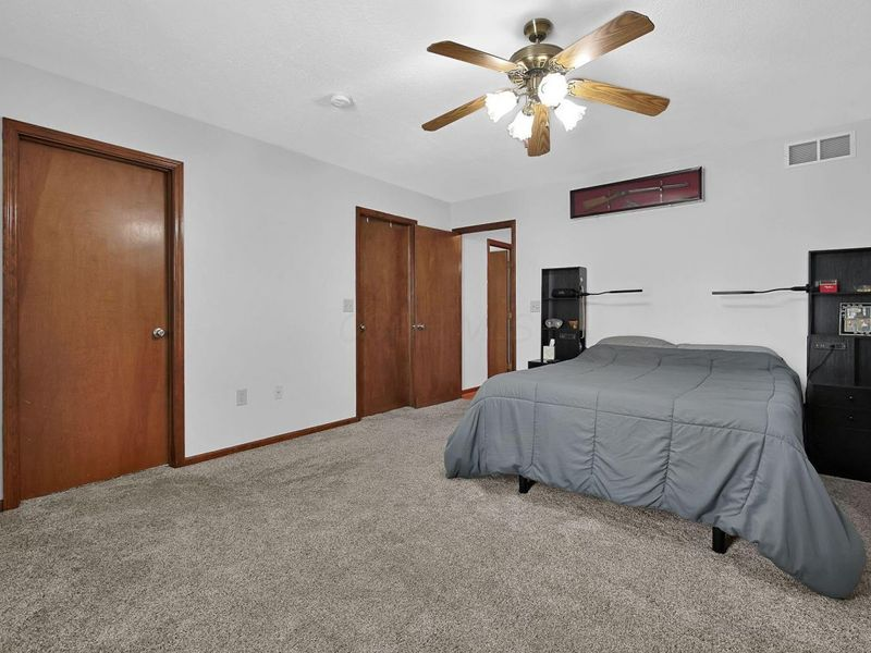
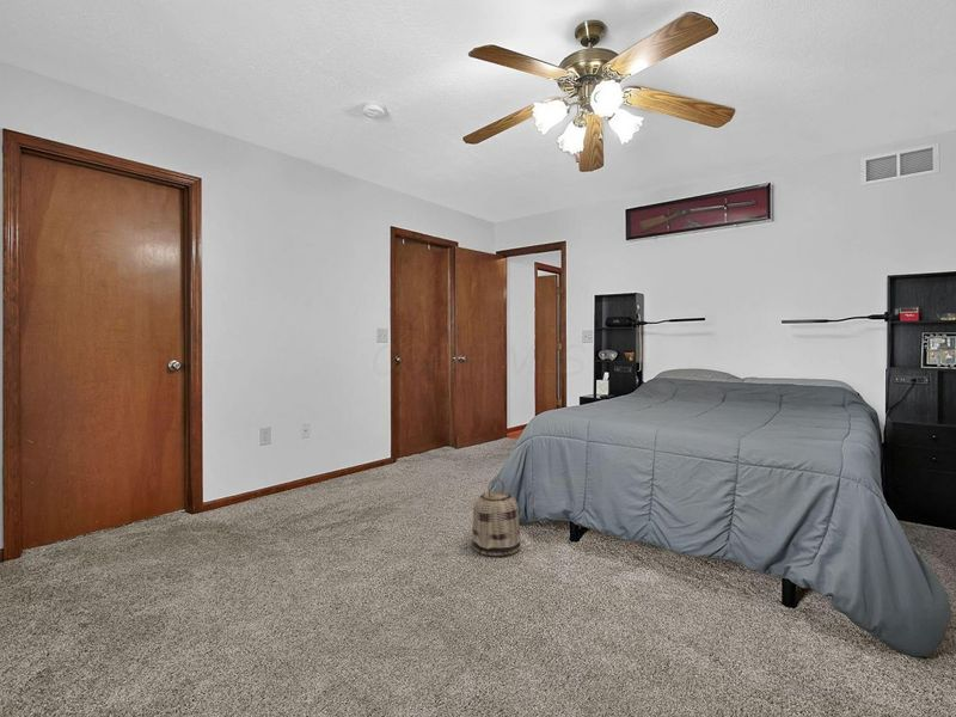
+ basket [471,478,522,557]
